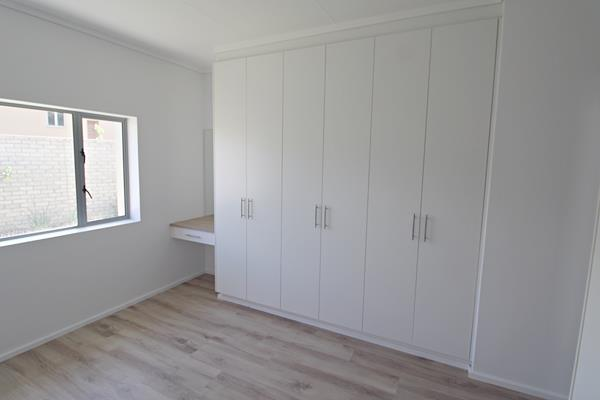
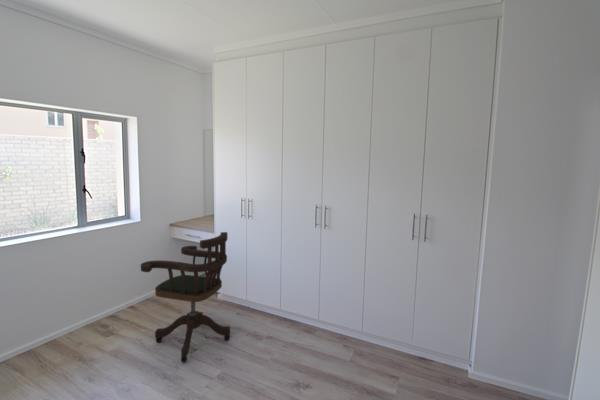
+ office chair [140,231,231,363]
